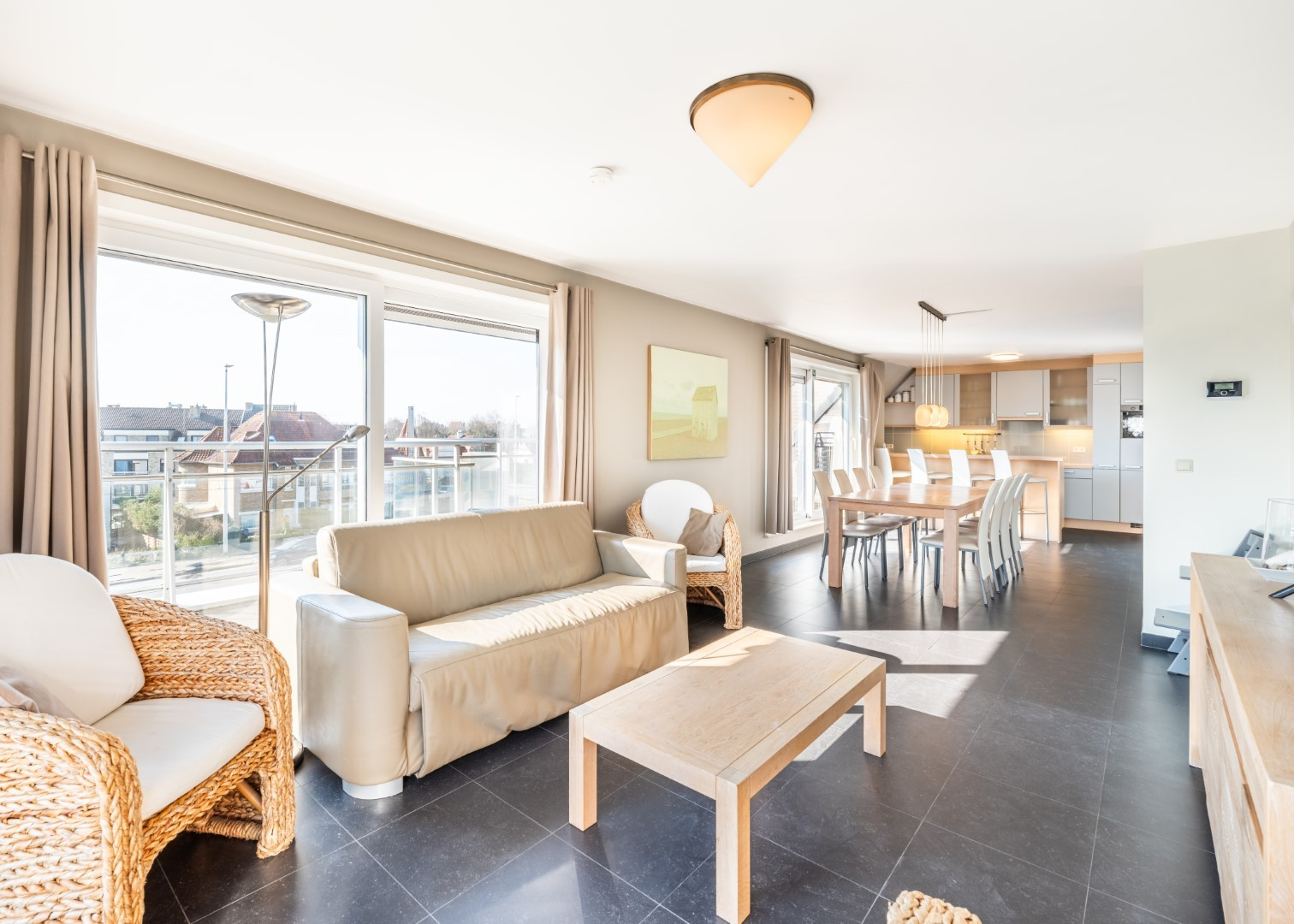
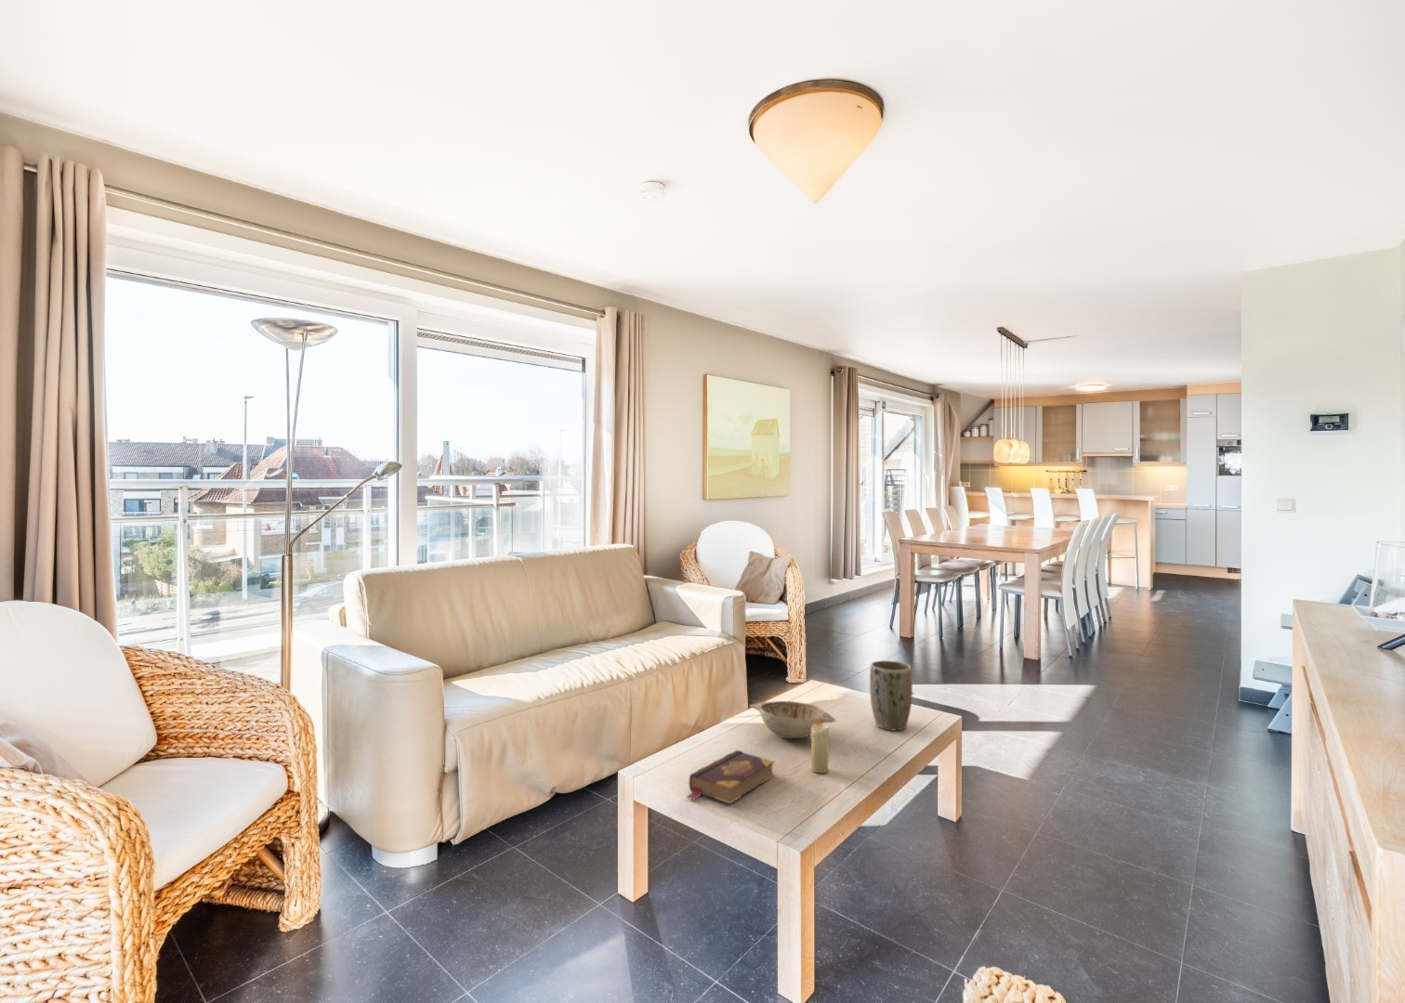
+ plant pot [869,659,913,731]
+ candle [809,716,830,774]
+ decorative bowl [749,700,836,739]
+ book [686,749,775,804]
